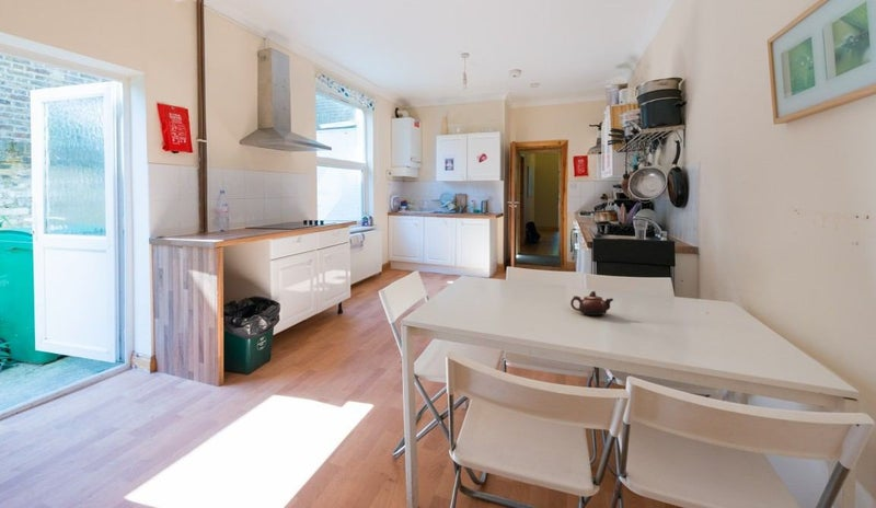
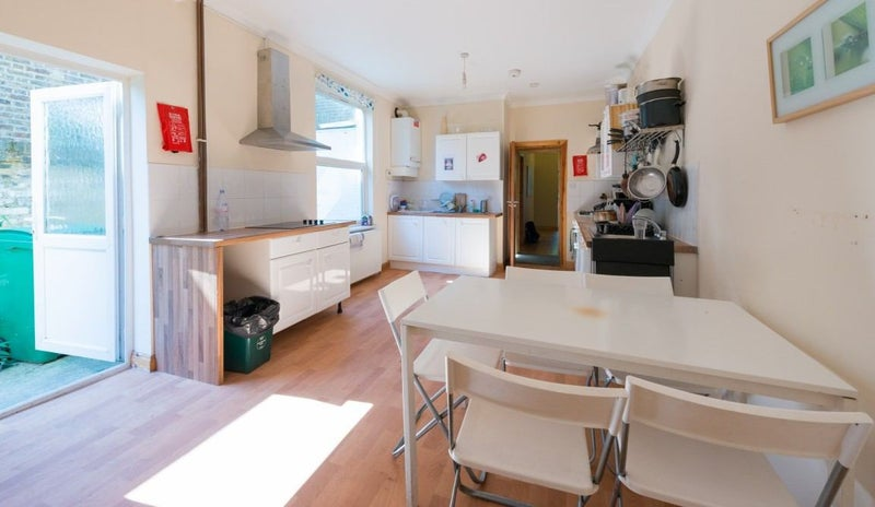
- teapot [569,290,614,316]
